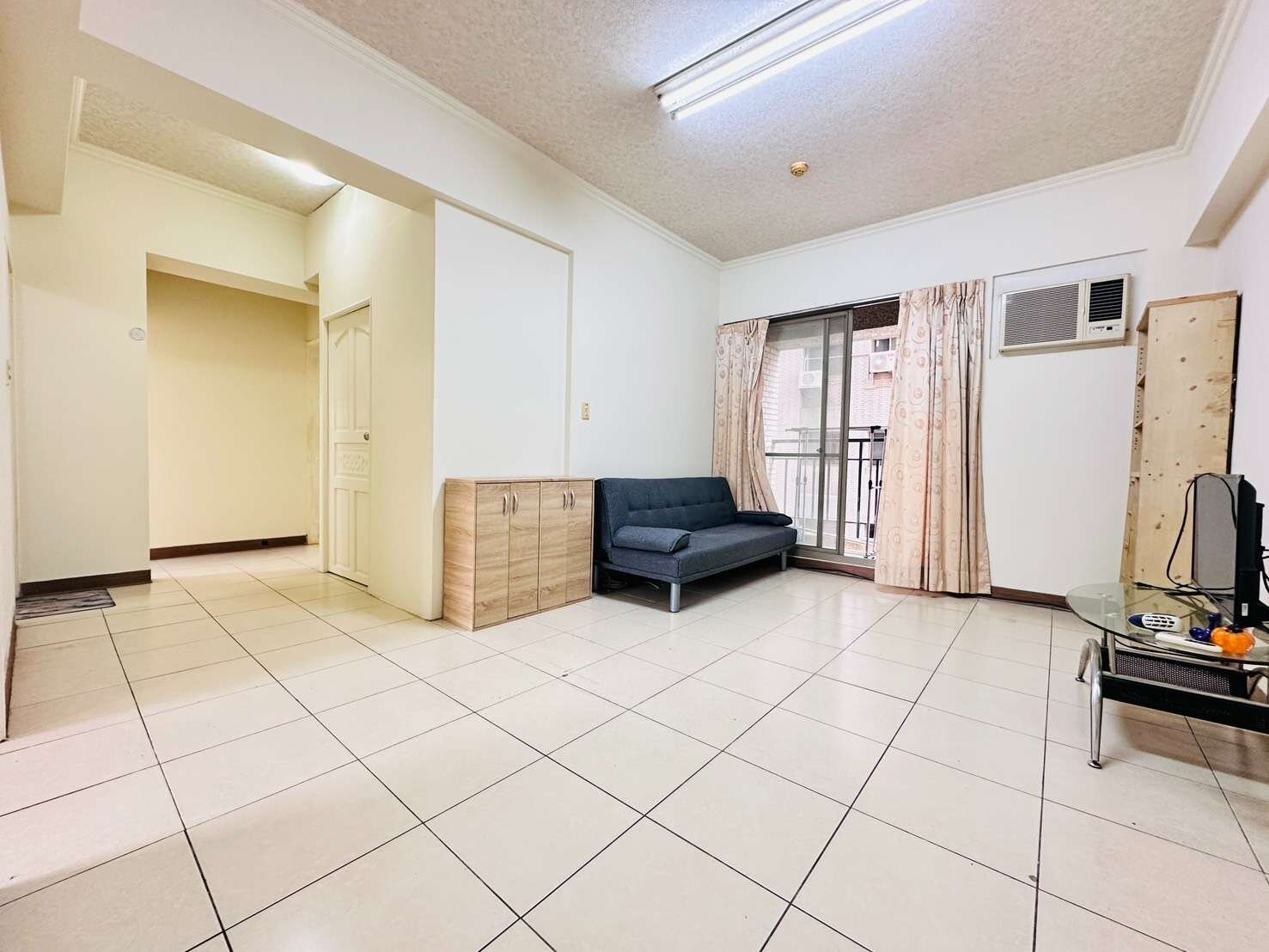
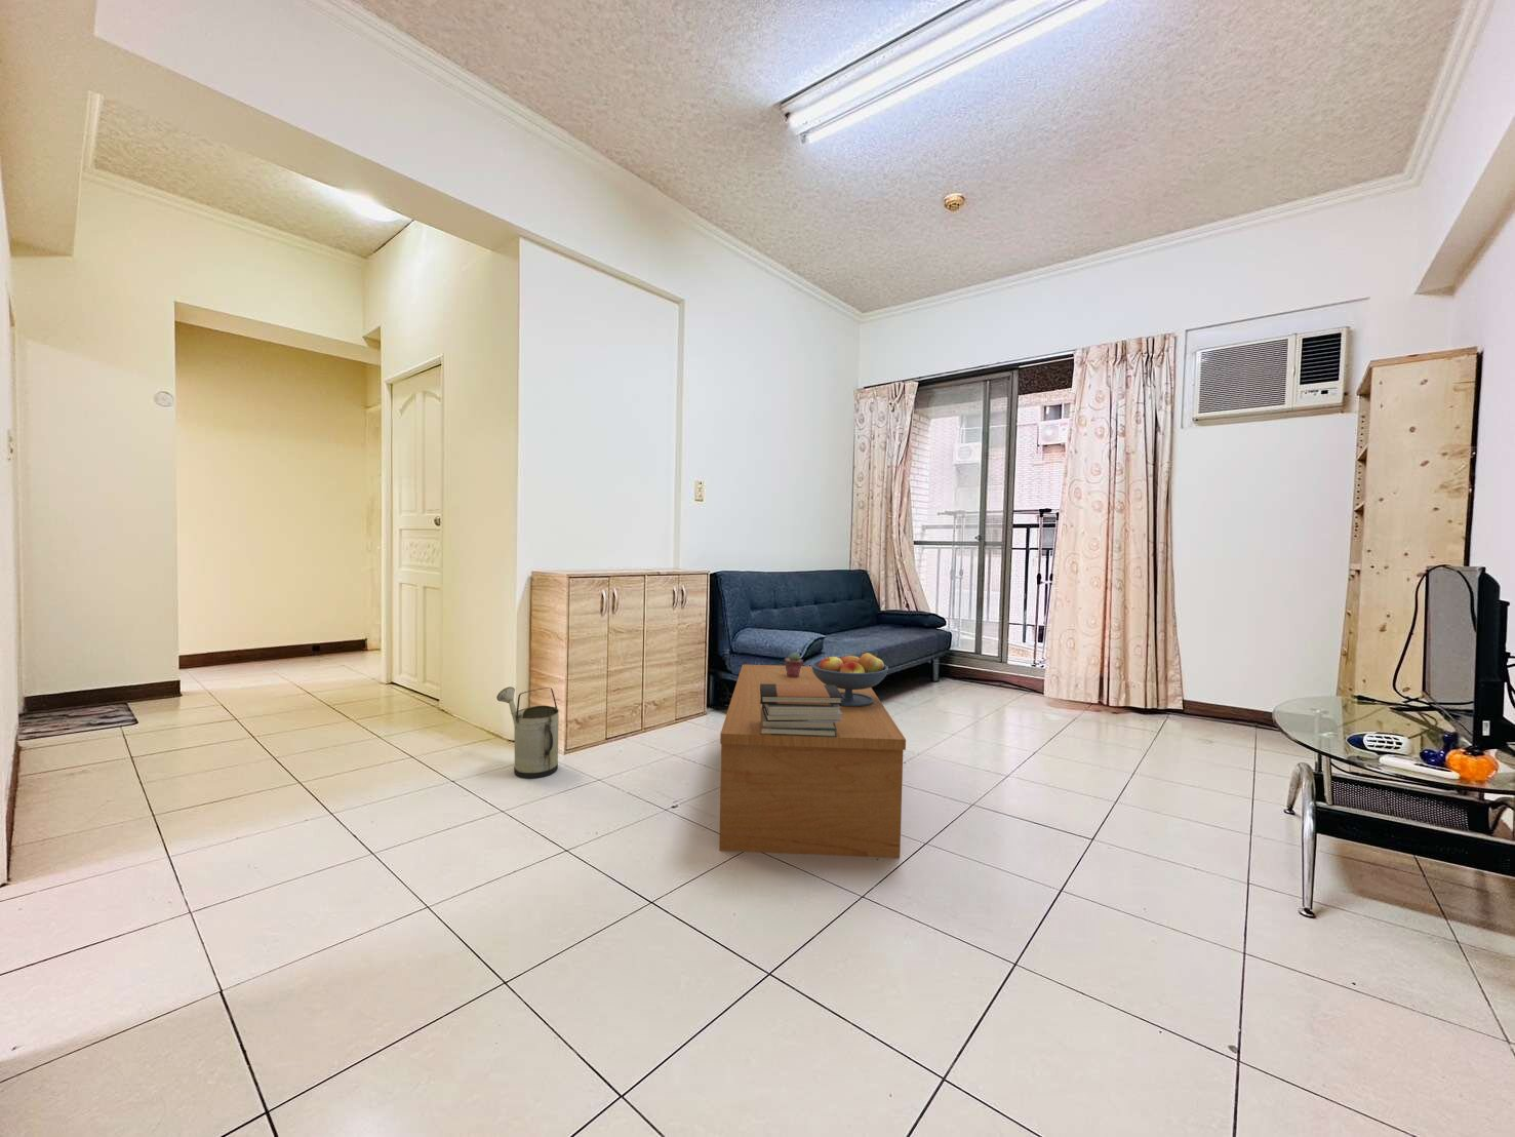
+ coffee table [718,664,907,859]
+ fruit bowl [811,652,889,707]
+ watering can [495,686,560,779]
+ potted succulent [783,652,805,677]
+ book stack [760,683,843,737]
